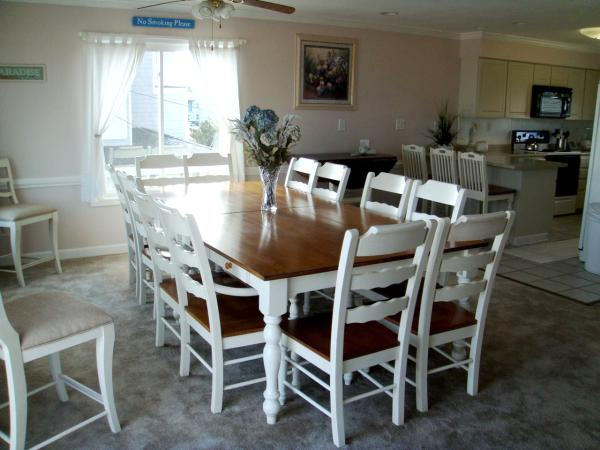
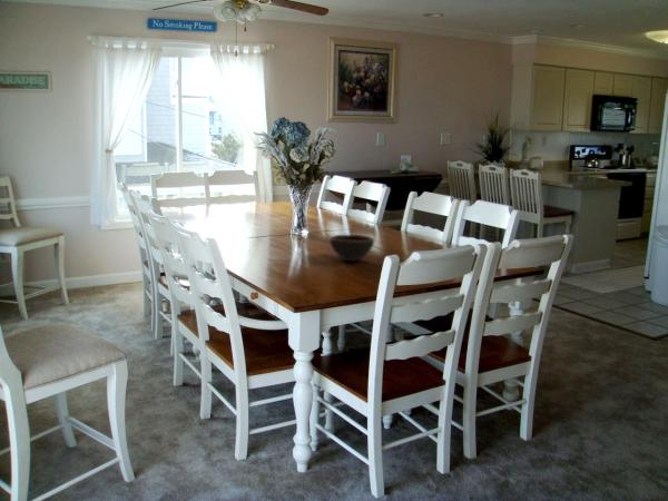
+ bowl [328,234,375,263]
